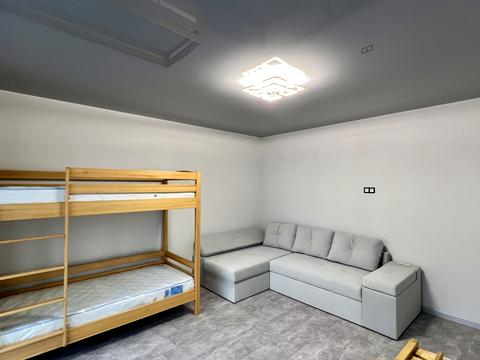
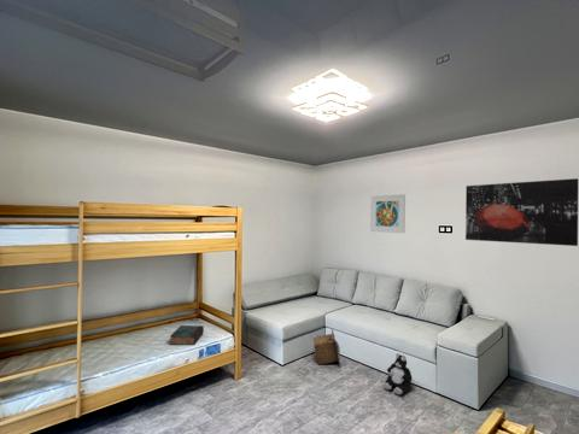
+ wooden crate [312,329,341,366]
+ wall art [464,177,579,247]
+ plush toy [381,352,414,395]
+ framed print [369,193,407,234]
+ book [169,324,205,346]
